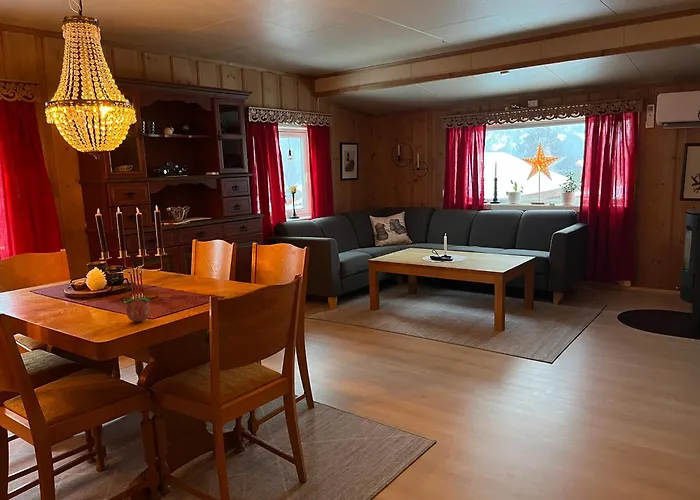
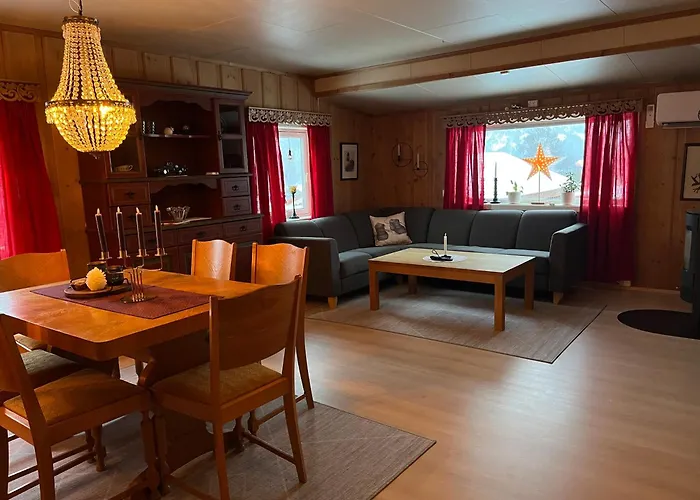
- fruit [123,294,152,323]
